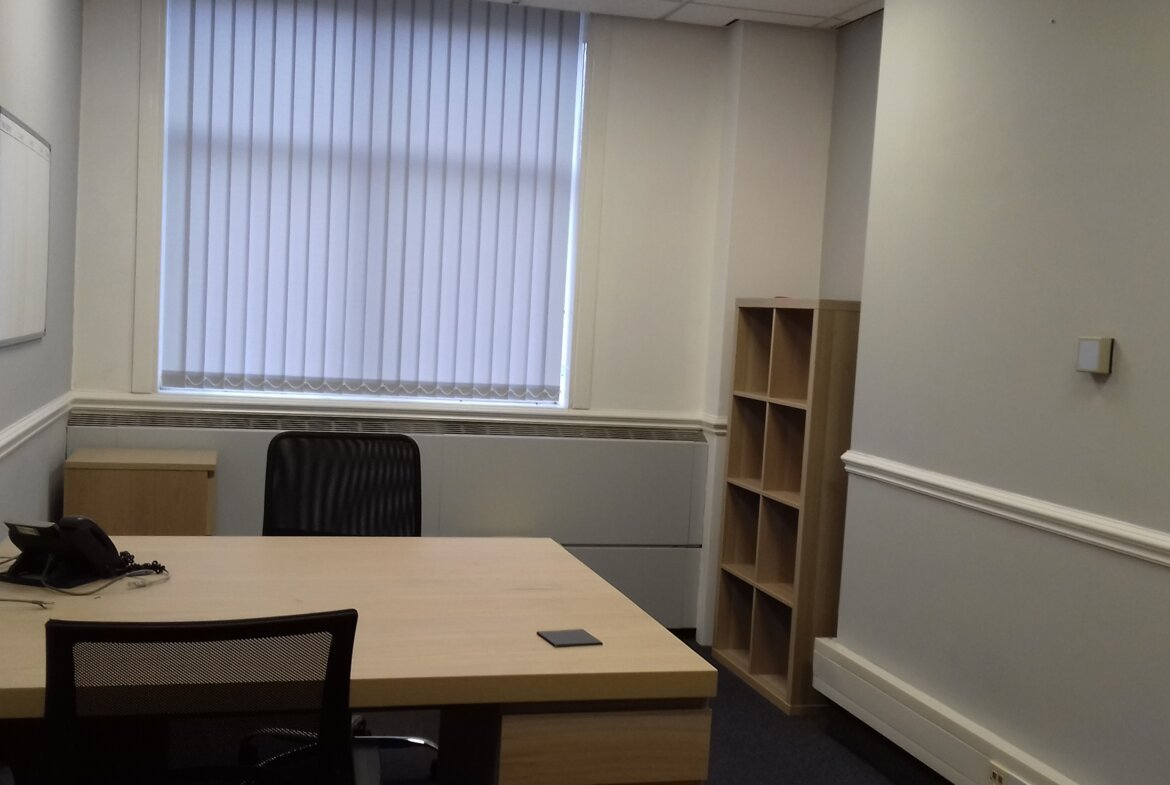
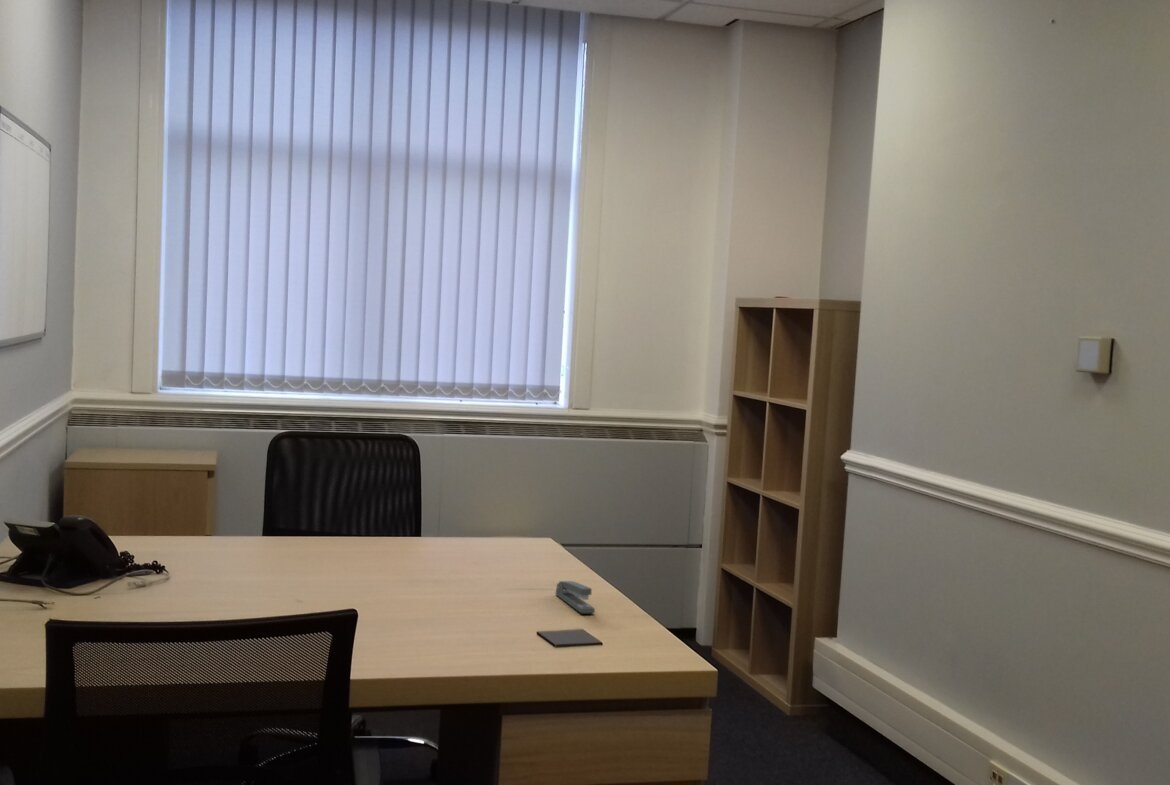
+ stapler [554,580,596,614]
